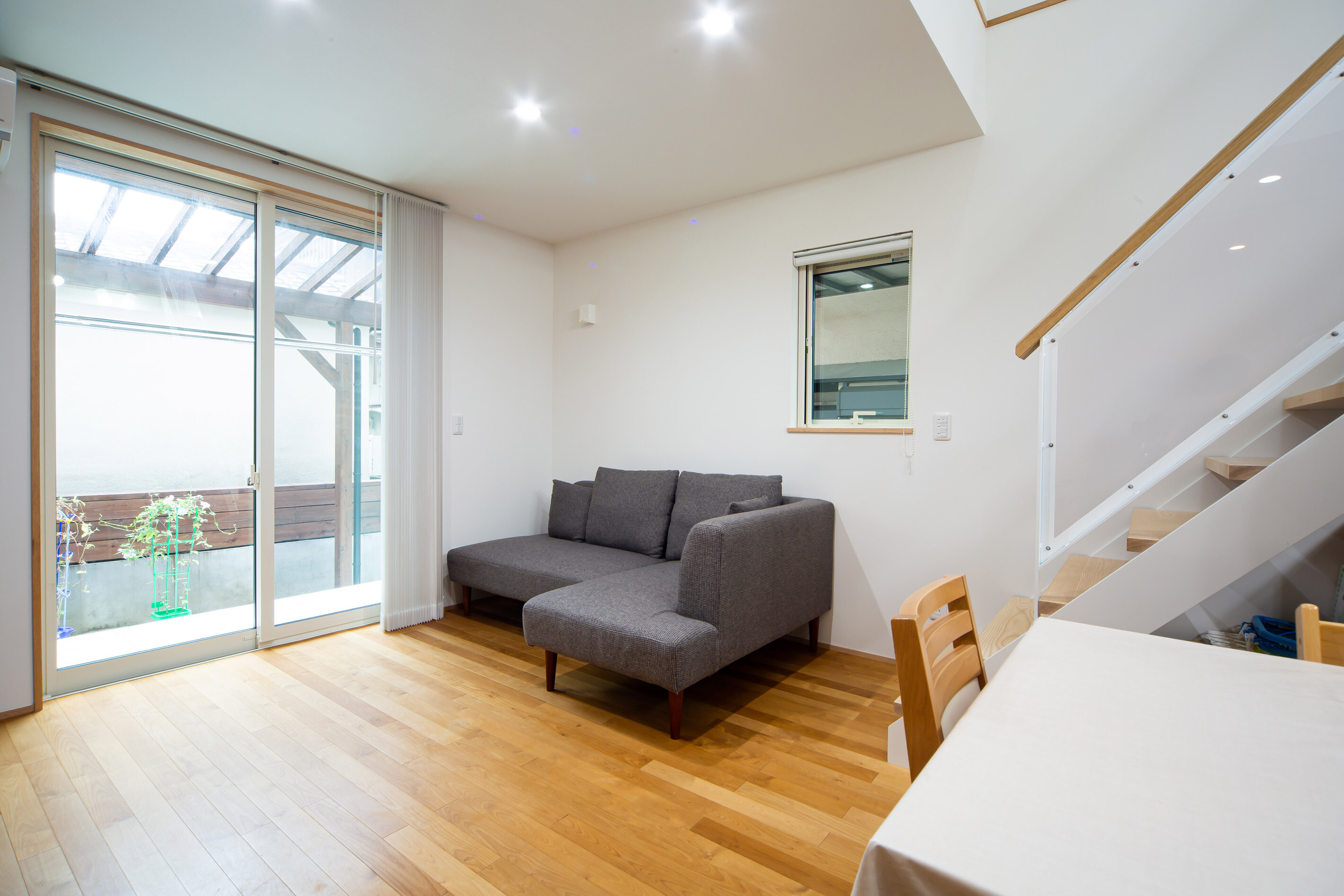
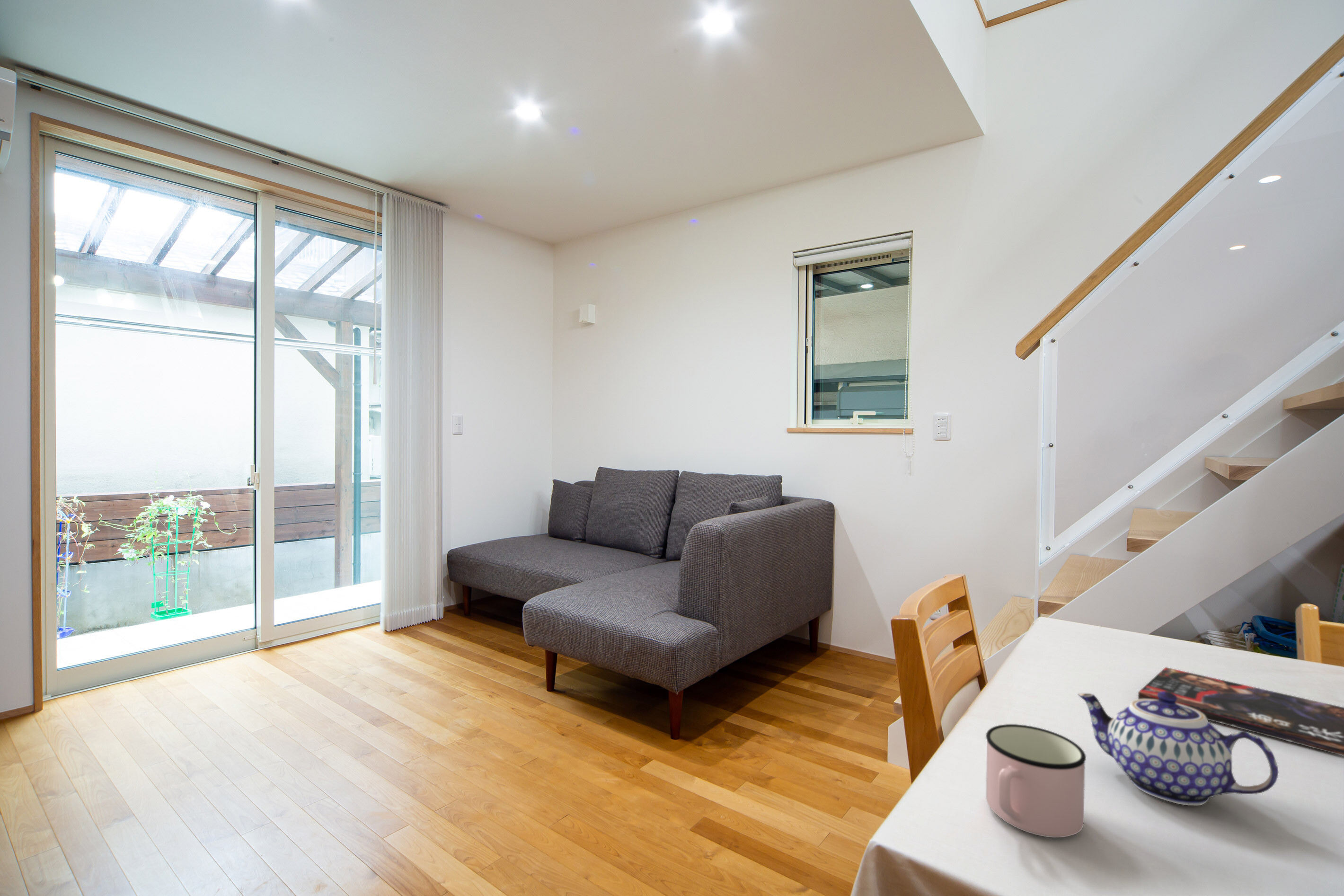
+ teapot [1078,692,1279,806]
+ book [1138,667,1344,756]
+ mug [985,724,1087,838]
